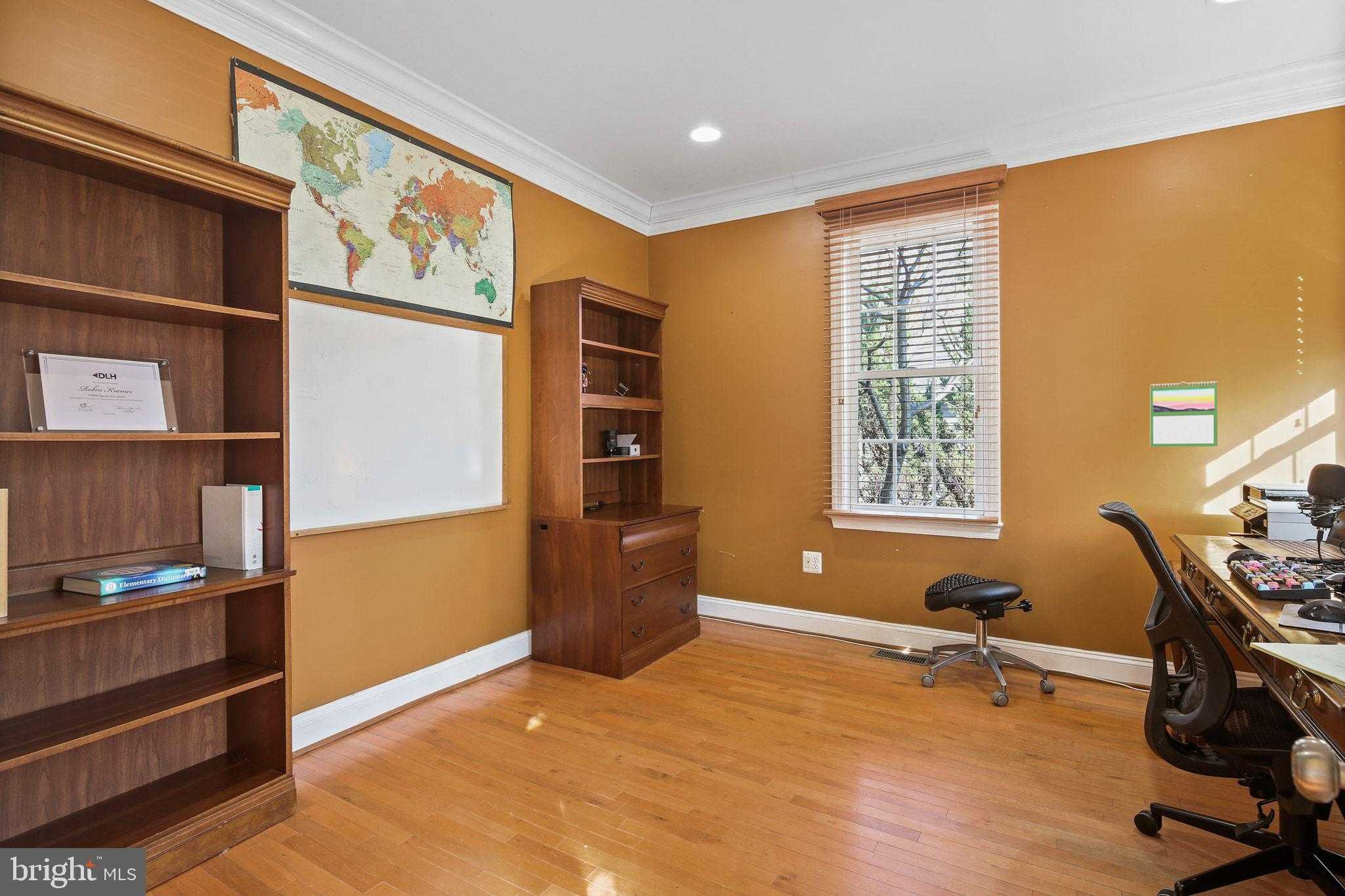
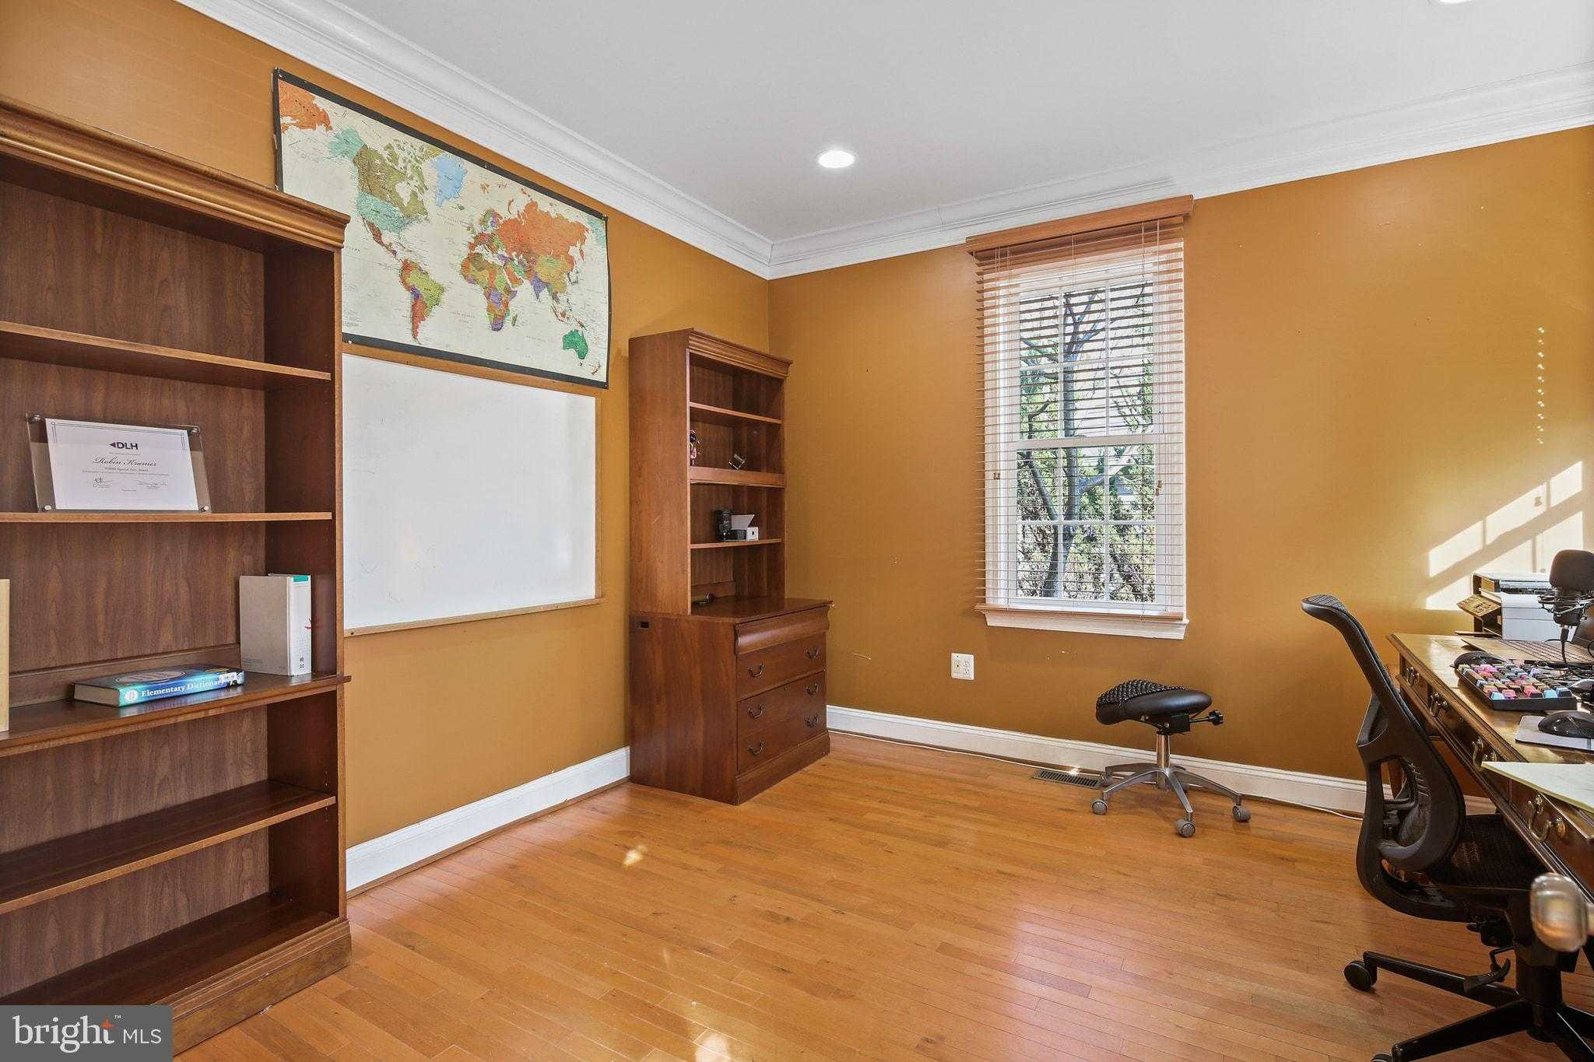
- calendar [1149,381,1218,448]
